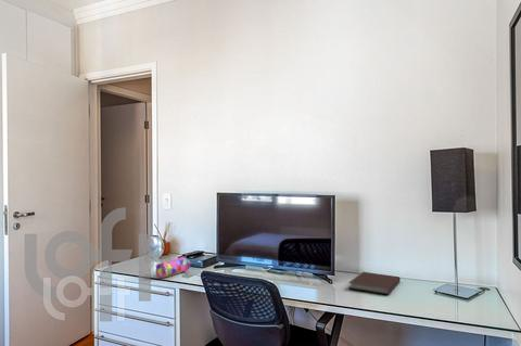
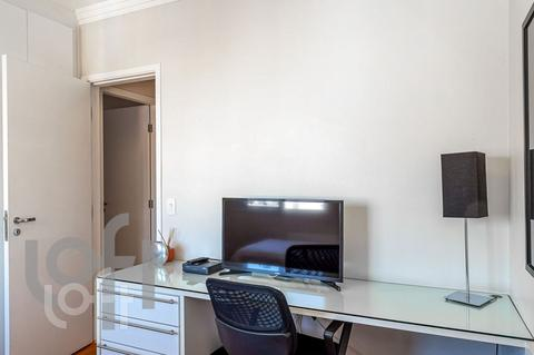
- pencil case [154,256,191,279]
- notebook [347,271,402,296]
